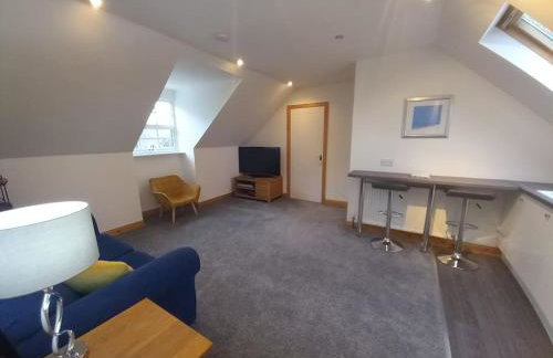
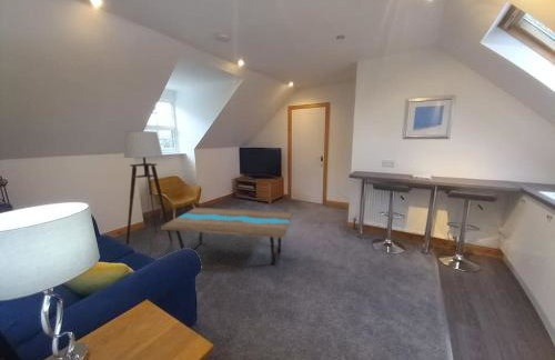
+ floor lamp [123,130,173,256]
+ coffee table [160,207,293,266]
